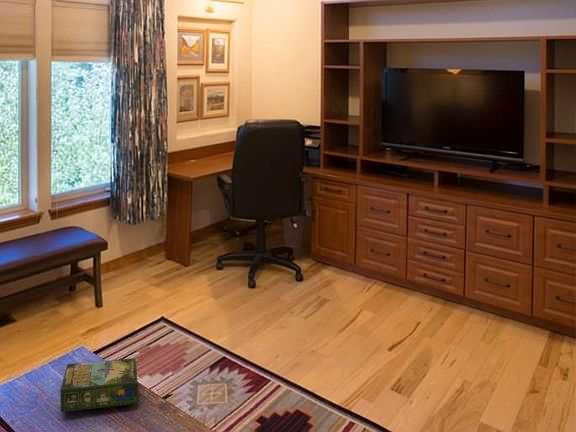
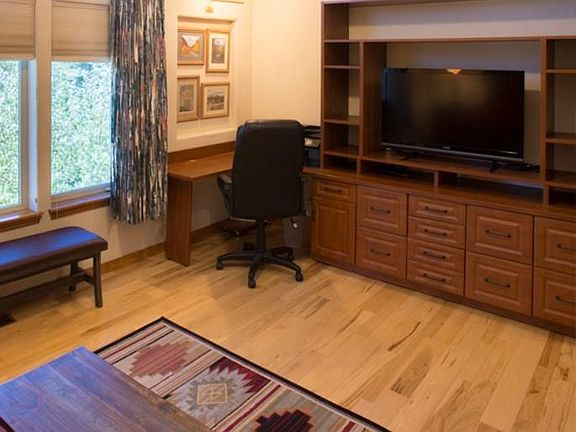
- board game [59,357,140,413]
